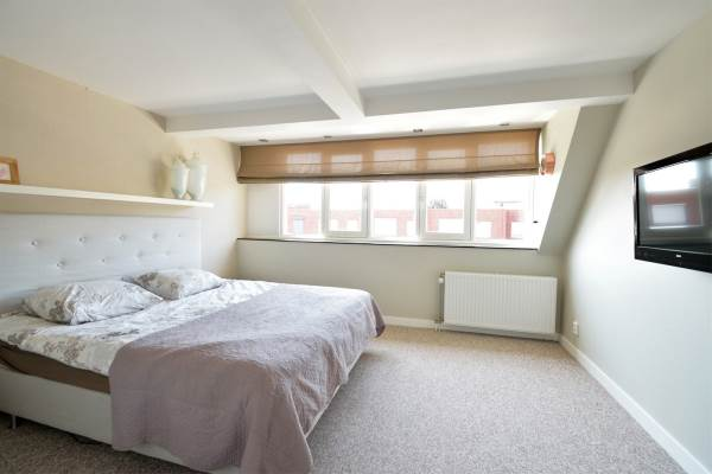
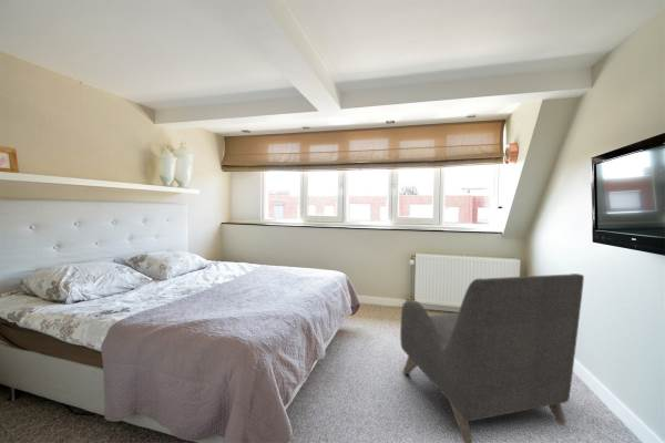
+ armchair [399,272,585,443]
